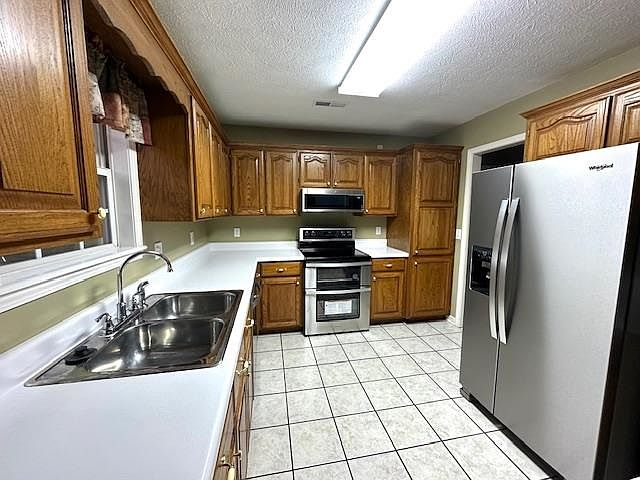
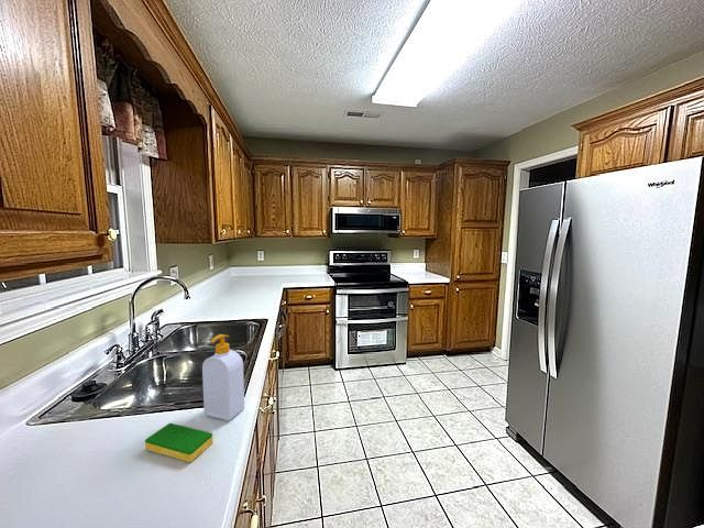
+ soap bottle [201,333,245,421]
+ dish sponge [144,422,213,463]
